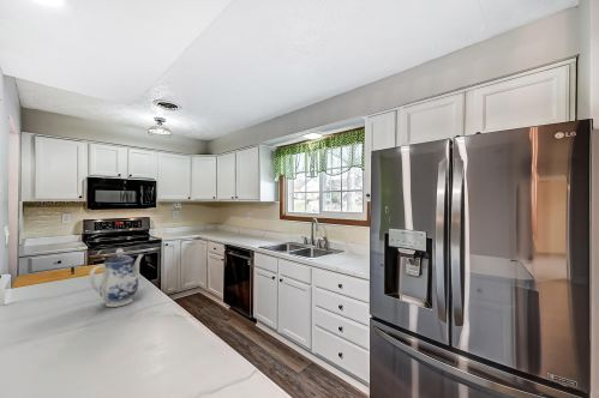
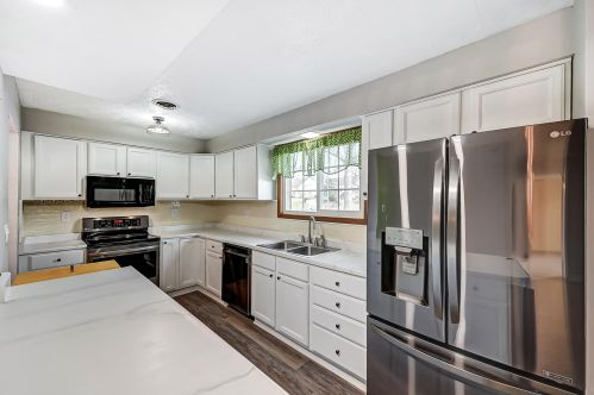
- teapot [88,247,145,308]
